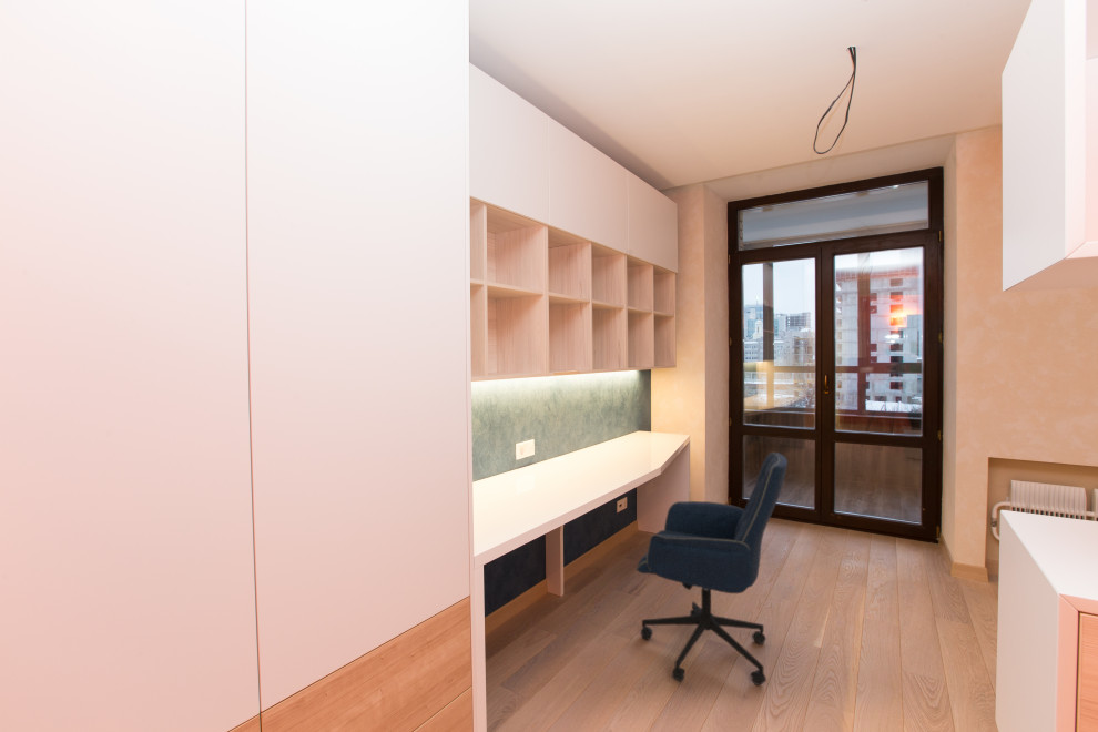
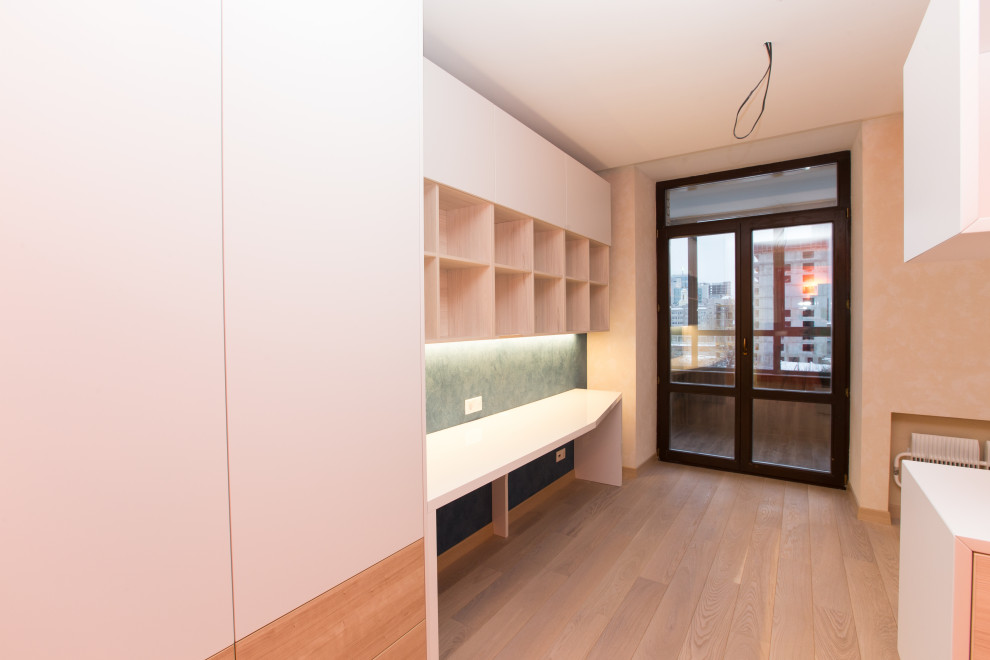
- office chair [636,451,789,687]
